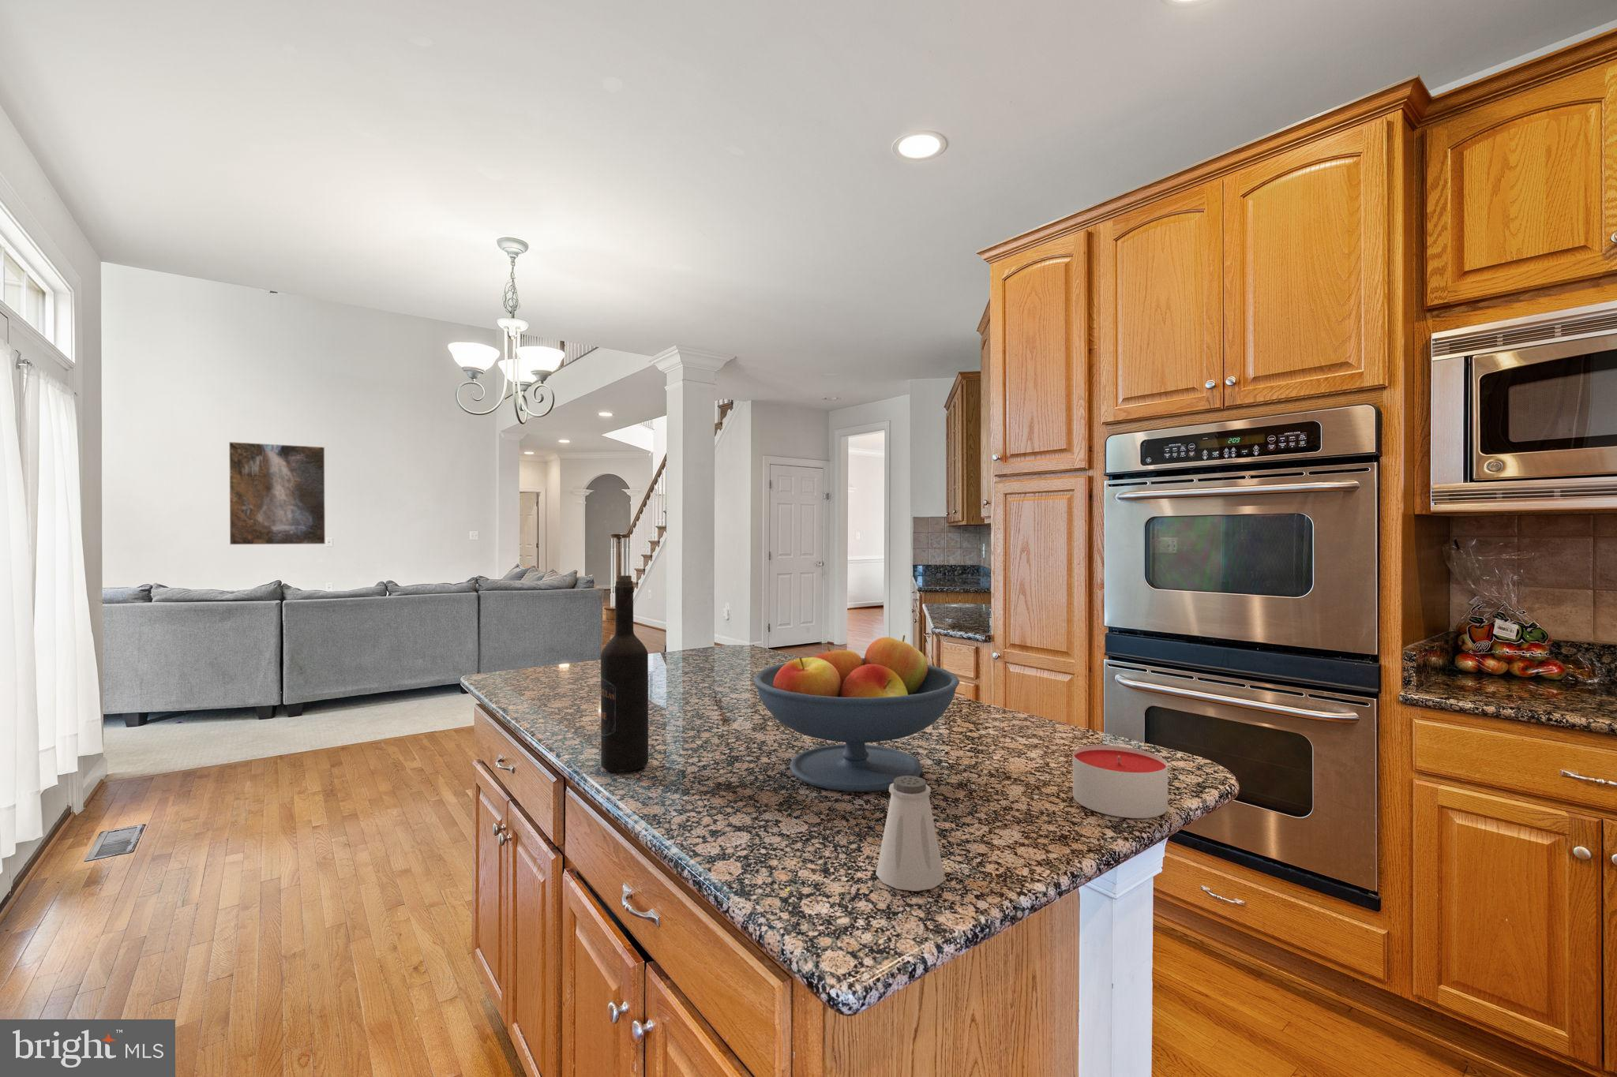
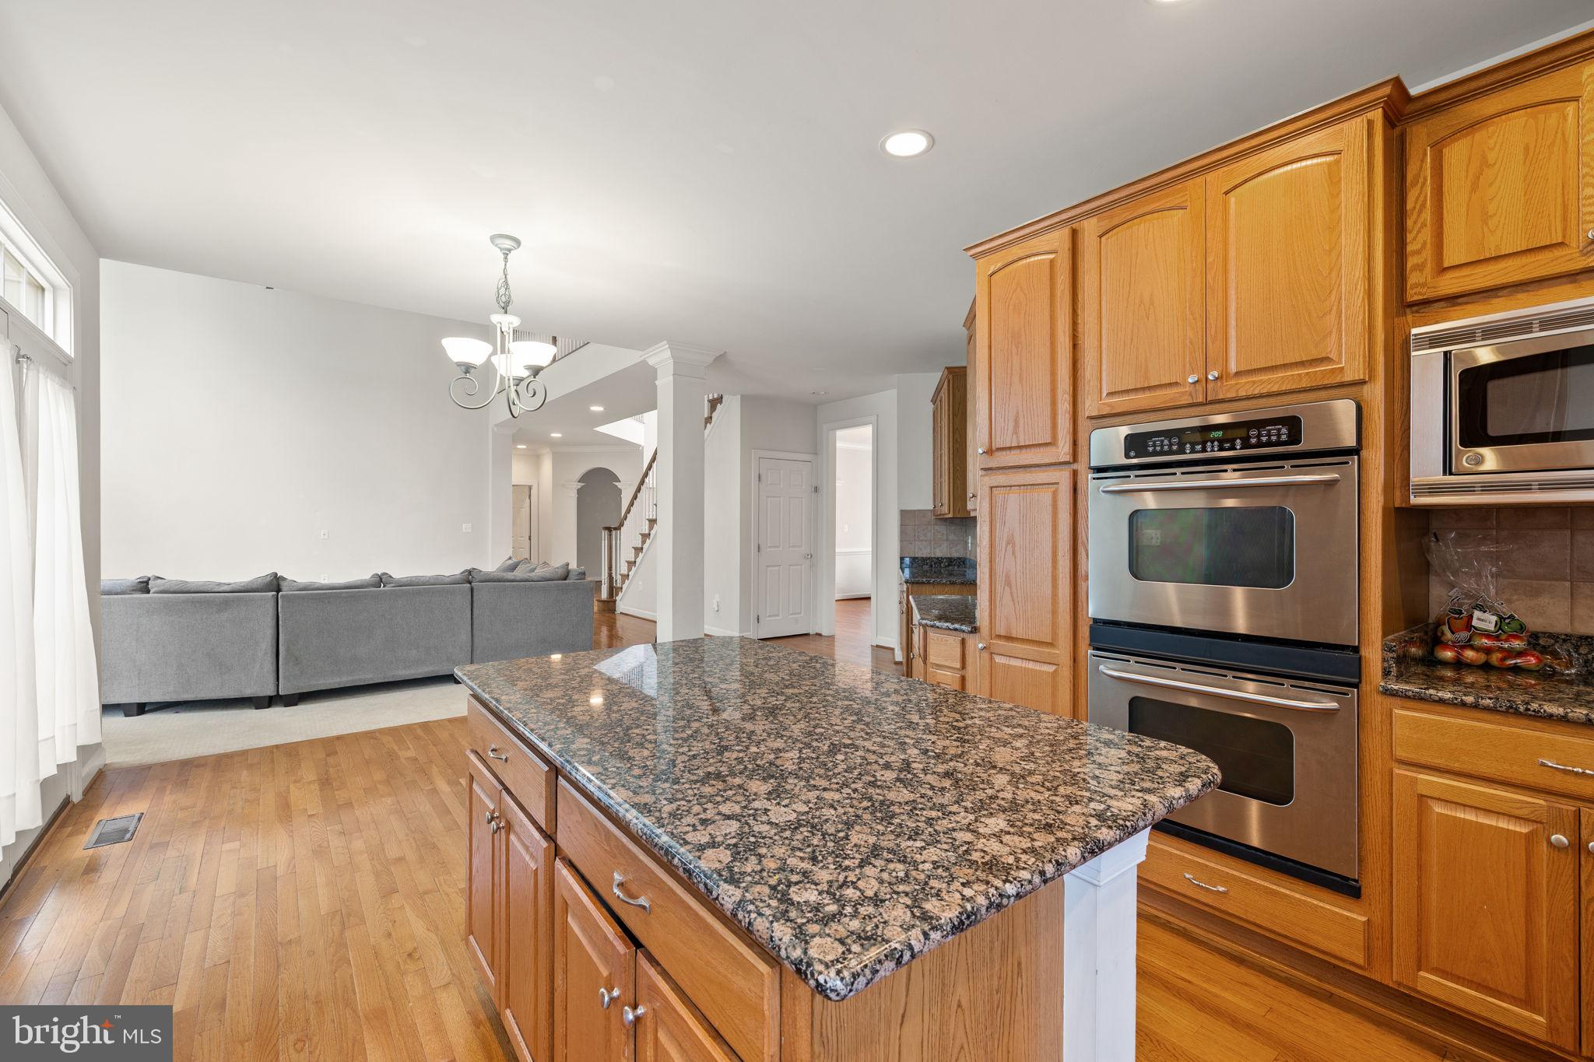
- saltshaker [875,775,945,892]
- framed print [228,441,326,546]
- fruit bowl [753,635,961,793]
- candle [1072,744,1169,819]
- wine bottle [600,575,649,773]
